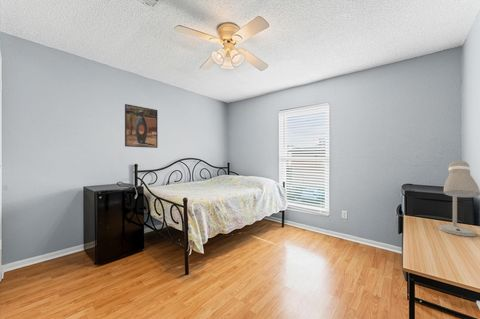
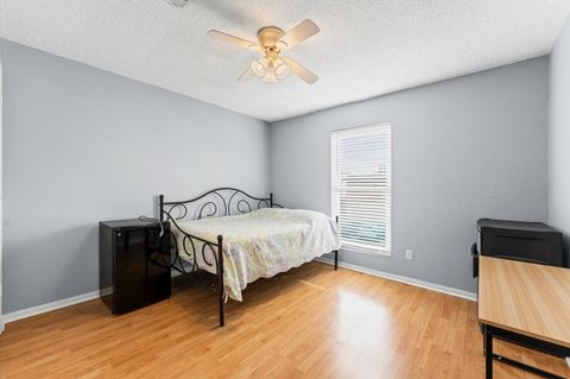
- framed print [124,103,159,149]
- desk lamp [438,160,480,237]
